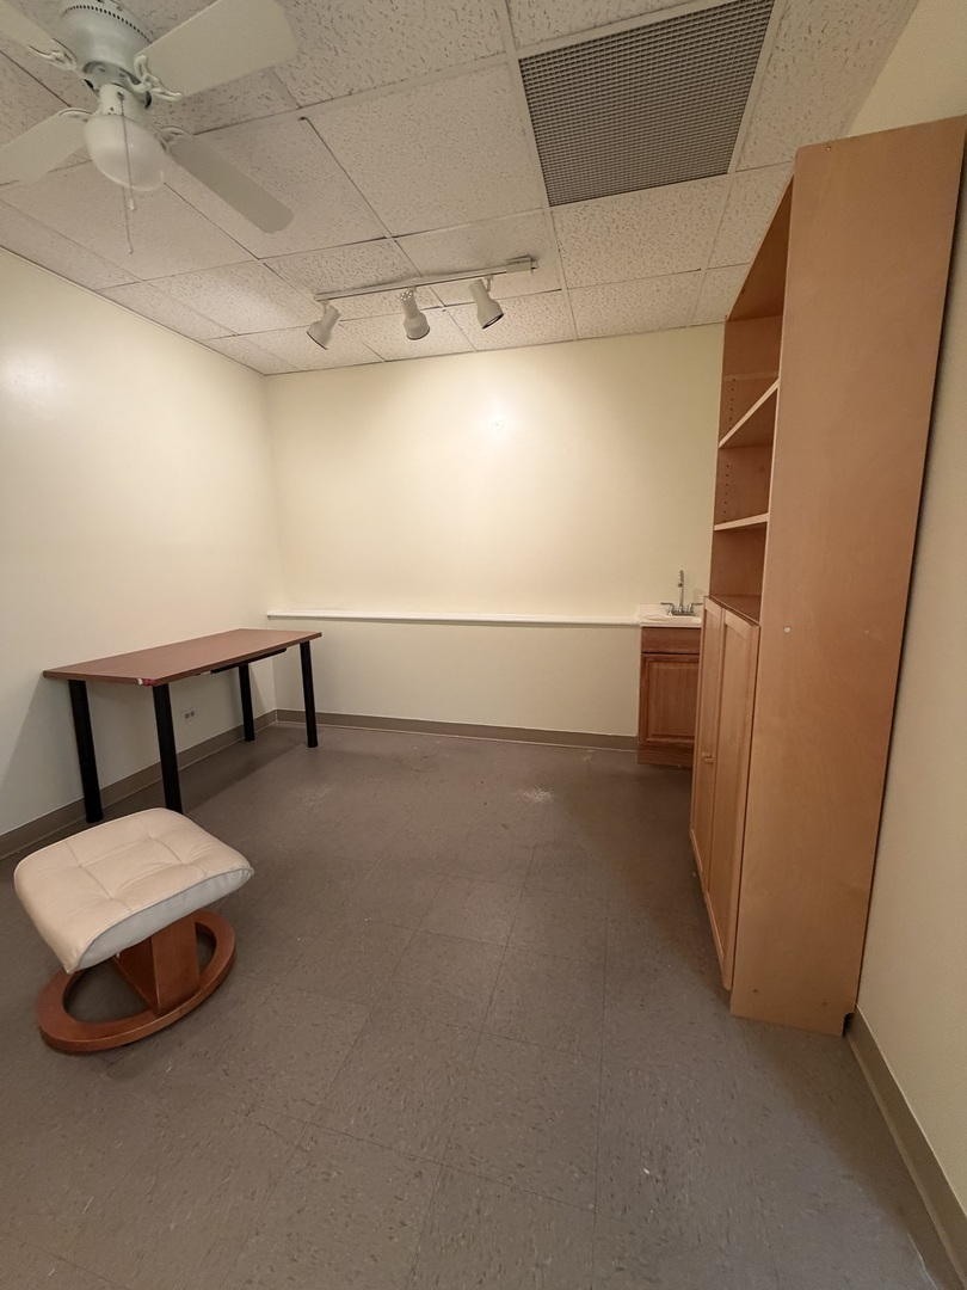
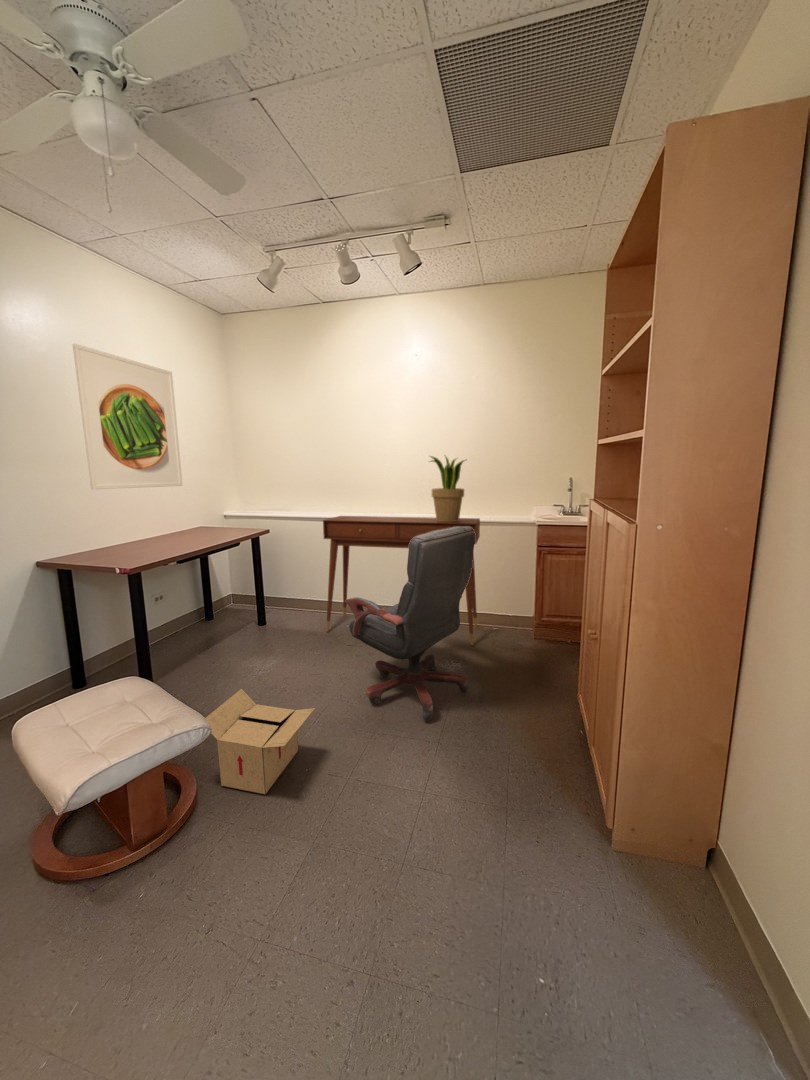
+ cardboard box [204,688,316,795]
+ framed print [71,343,184,490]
+ potted plant [428,455,469,522]
+ desk [322,515,481,646]
+ office chair [346,527,475,722]
